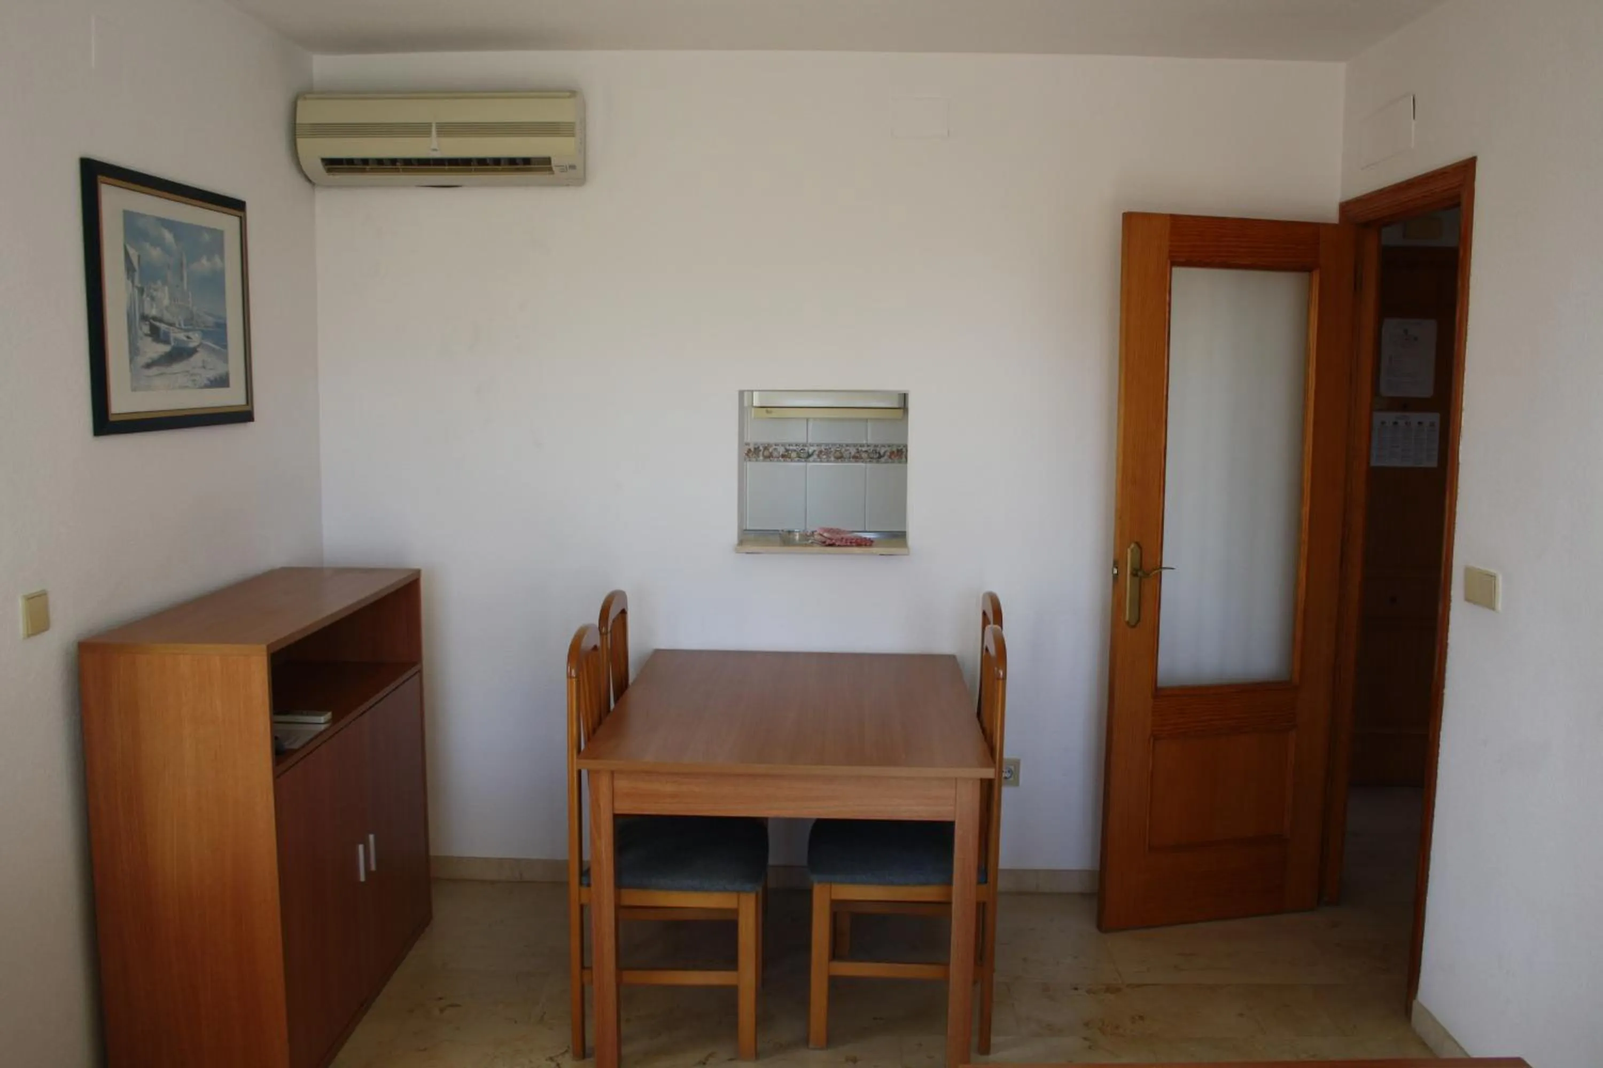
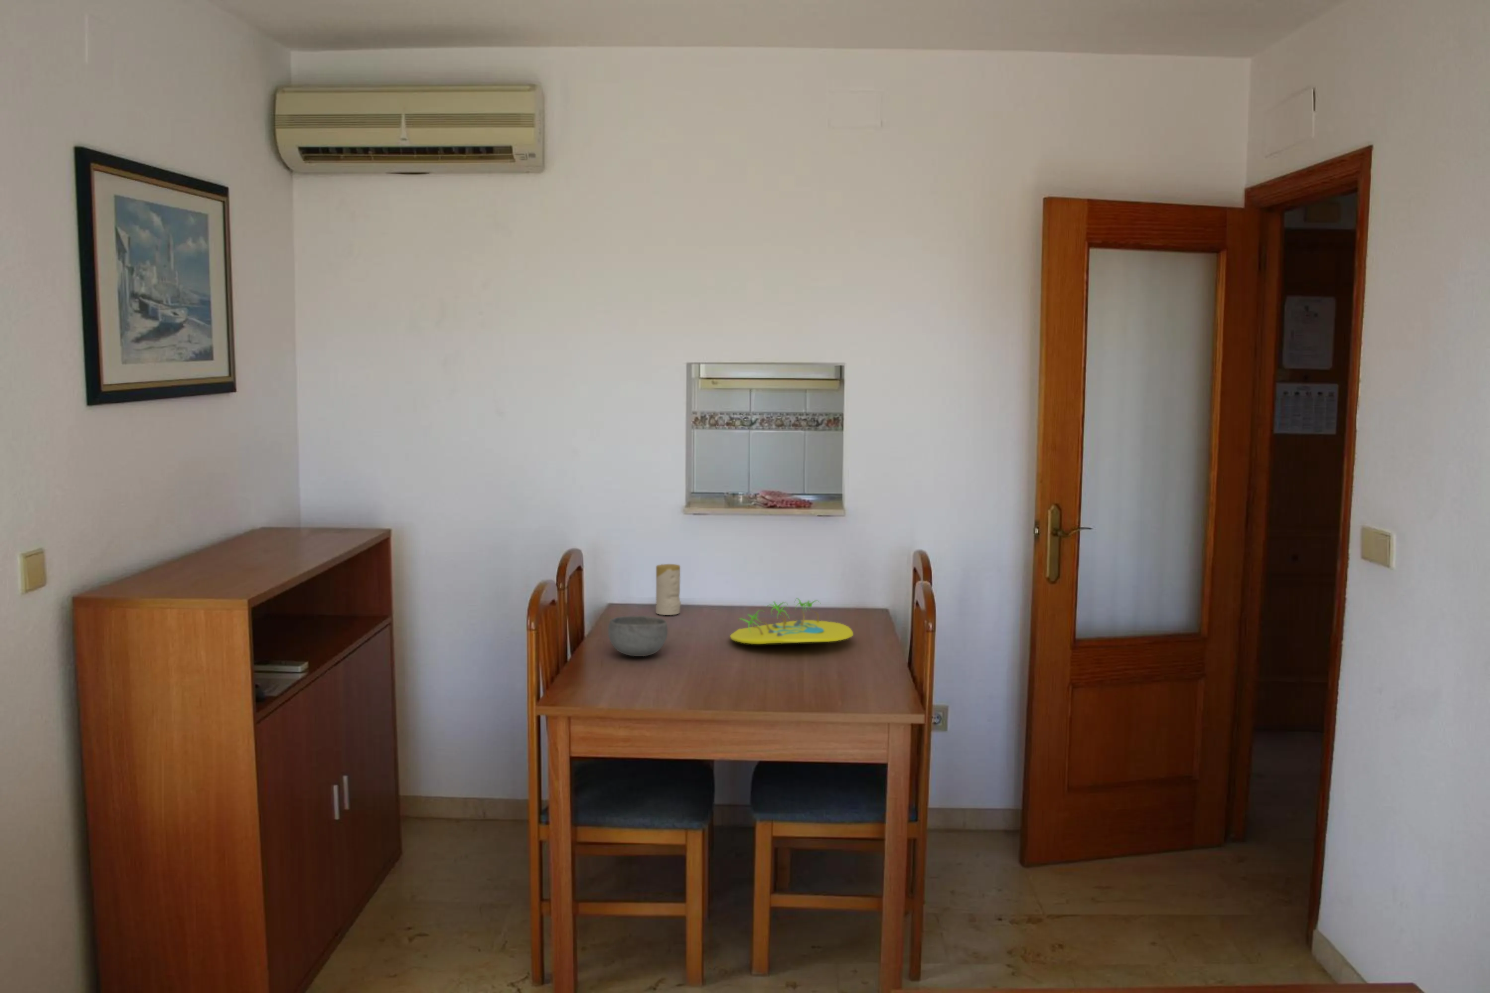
+ plant [729,597,854,645]
+ bowl [608,616,669,657]
+ candle [655,563,682,616]
